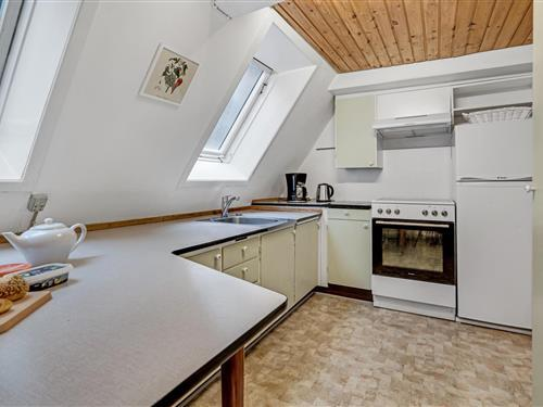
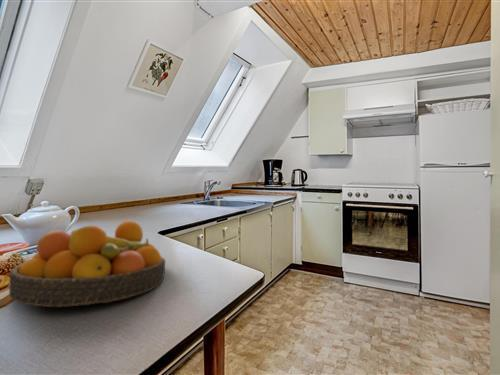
+ fruit bowl [8,220,166,308]
